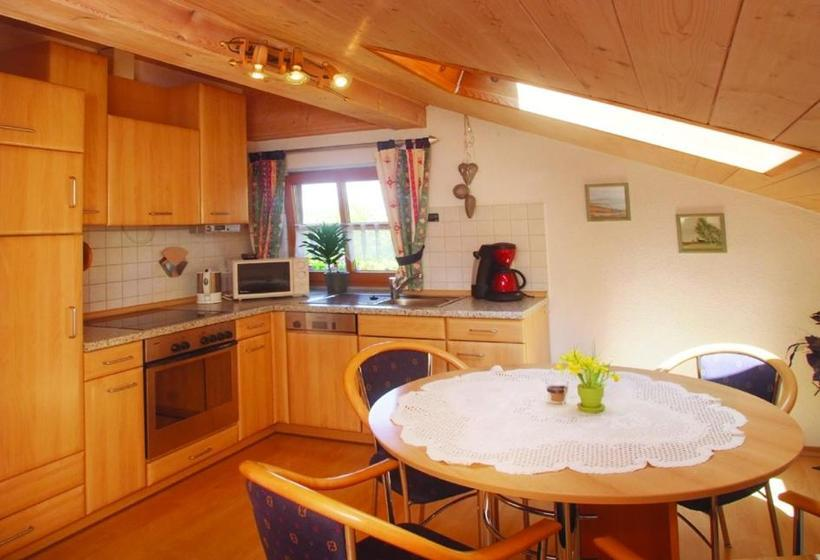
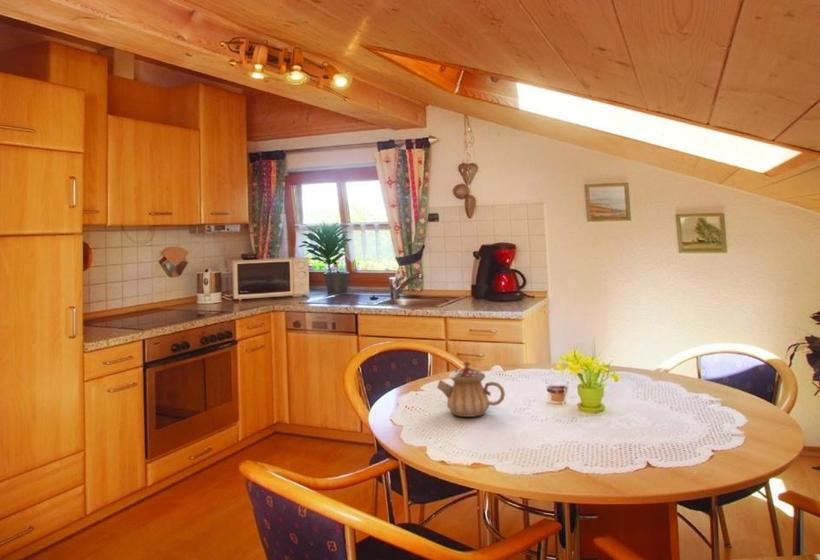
+ teapot [436,360,506,418]
